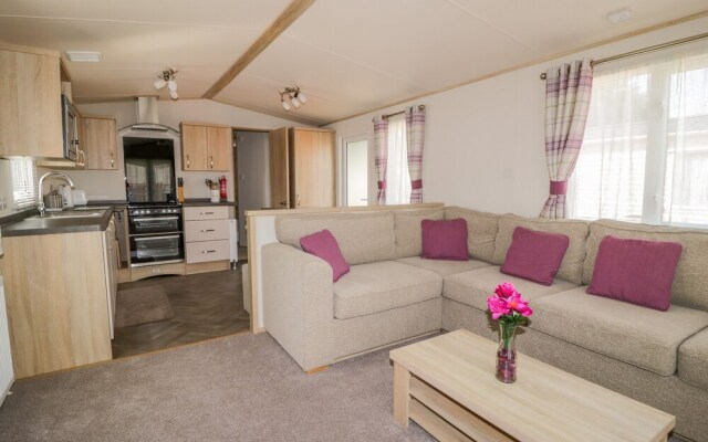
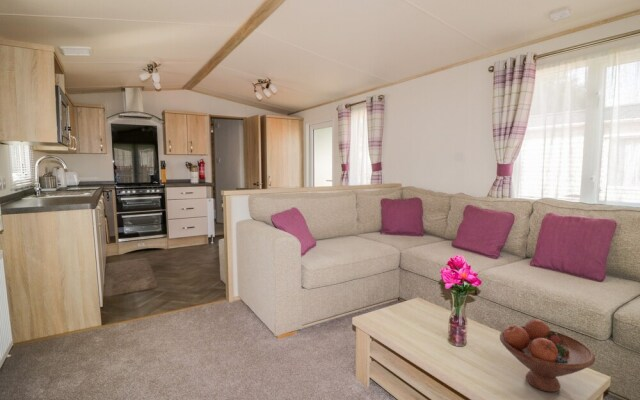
+ fruit bowl [499,318,596,393]
